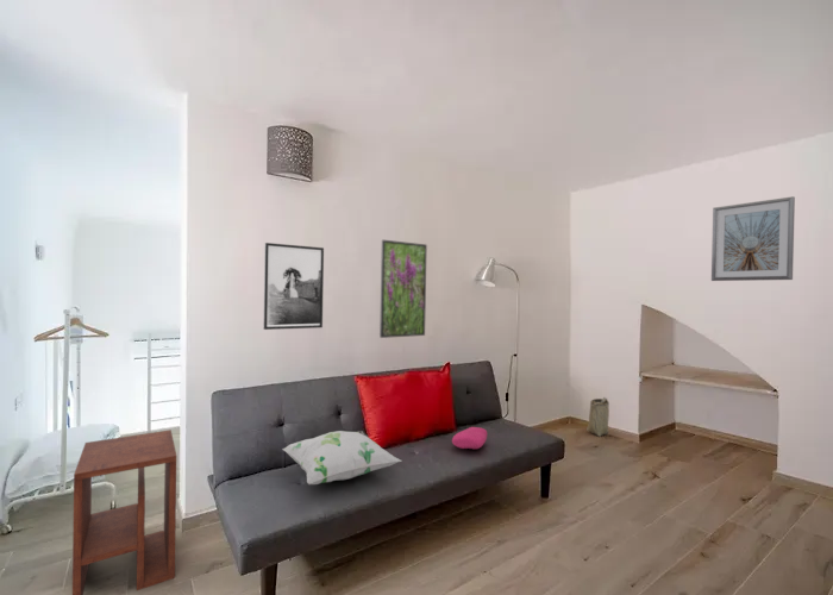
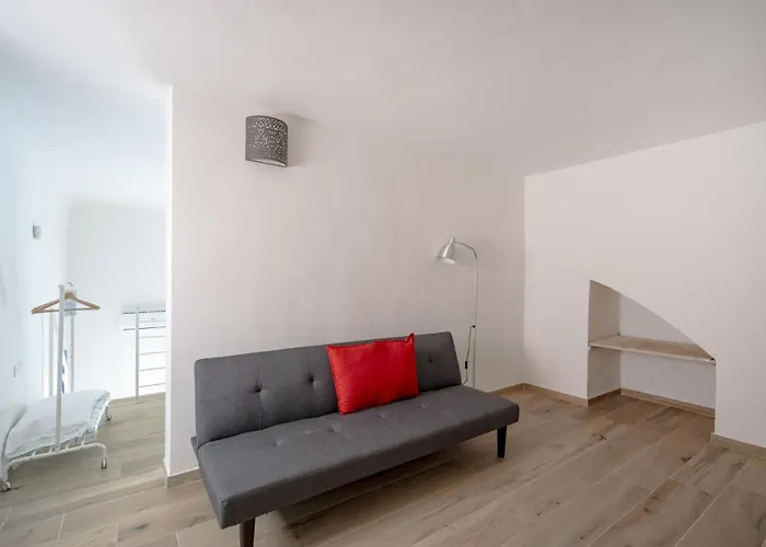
- decorative pillow [282,430,403,486]
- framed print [378,239,428,339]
- picture frame [710,195,796,282]
- basket [585,396,610,438]
- side table [71,428,177,595]
- cushion [451,426,488,450]
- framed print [262,242,325,331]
